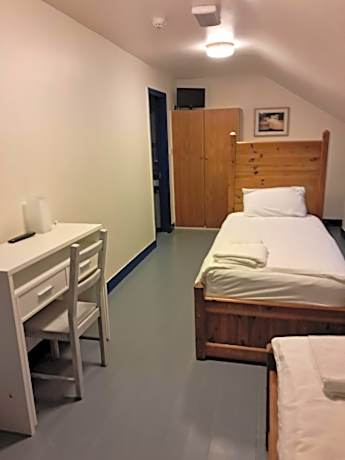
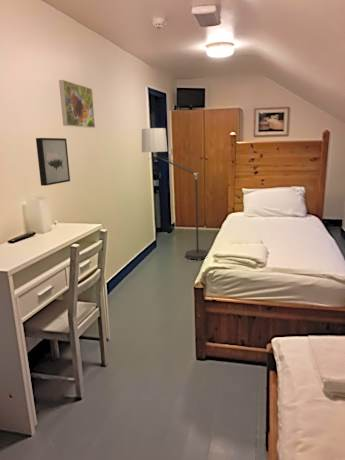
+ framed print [58,79,96,129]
+ floor lamp [141,127,210,262]
+ wall art [35,137,71,187]
